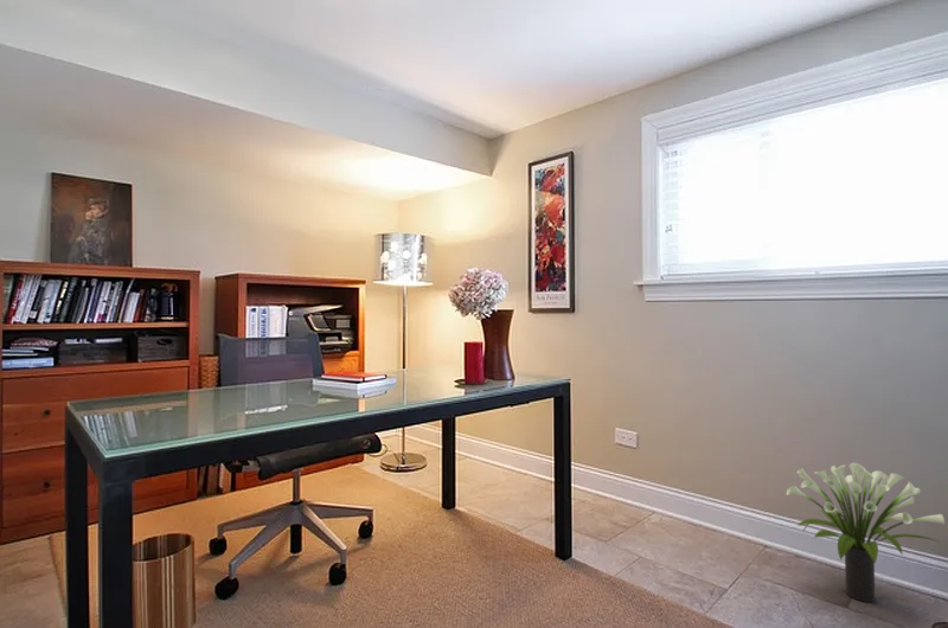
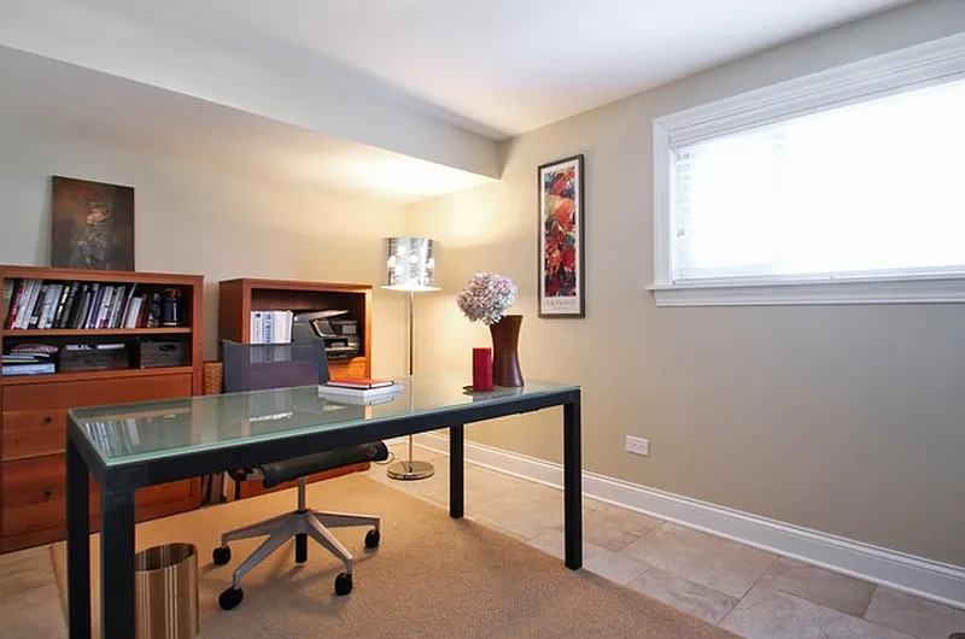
- potted plant [786,461,947,603]
